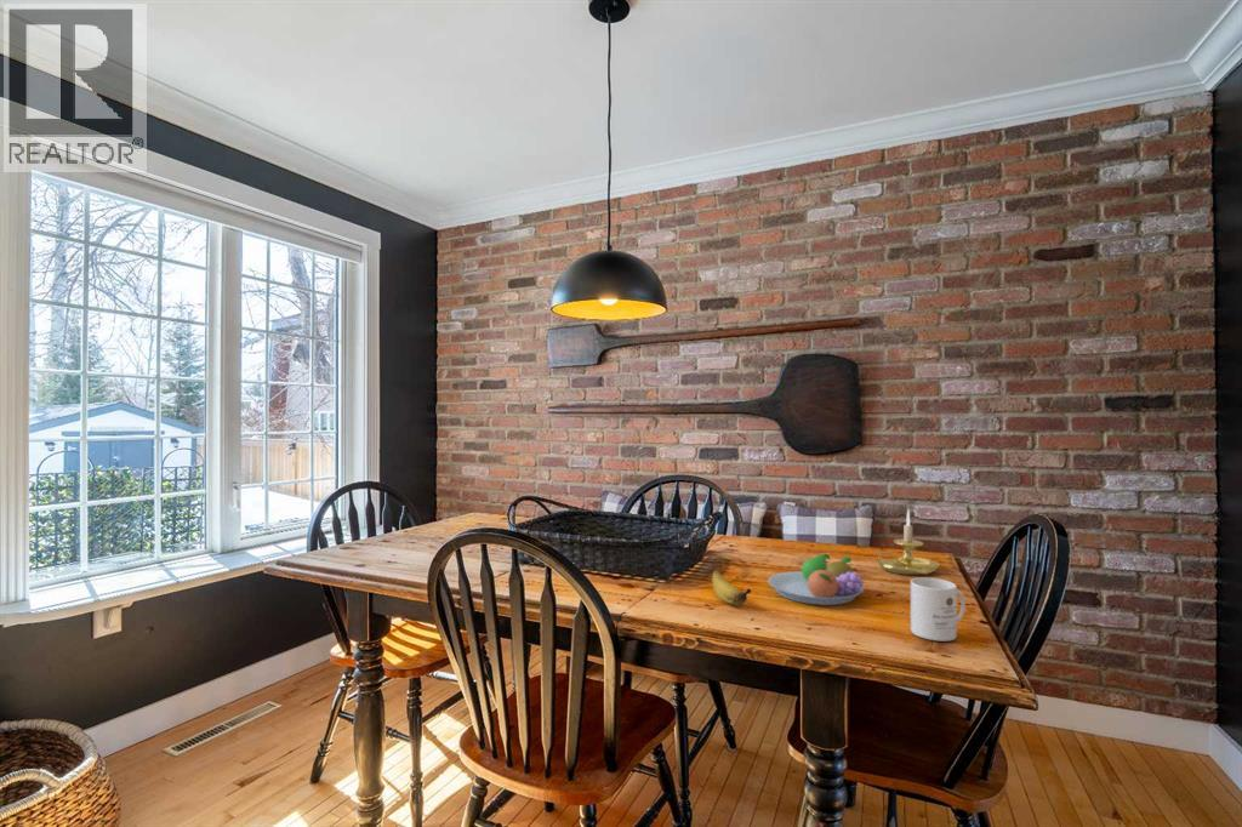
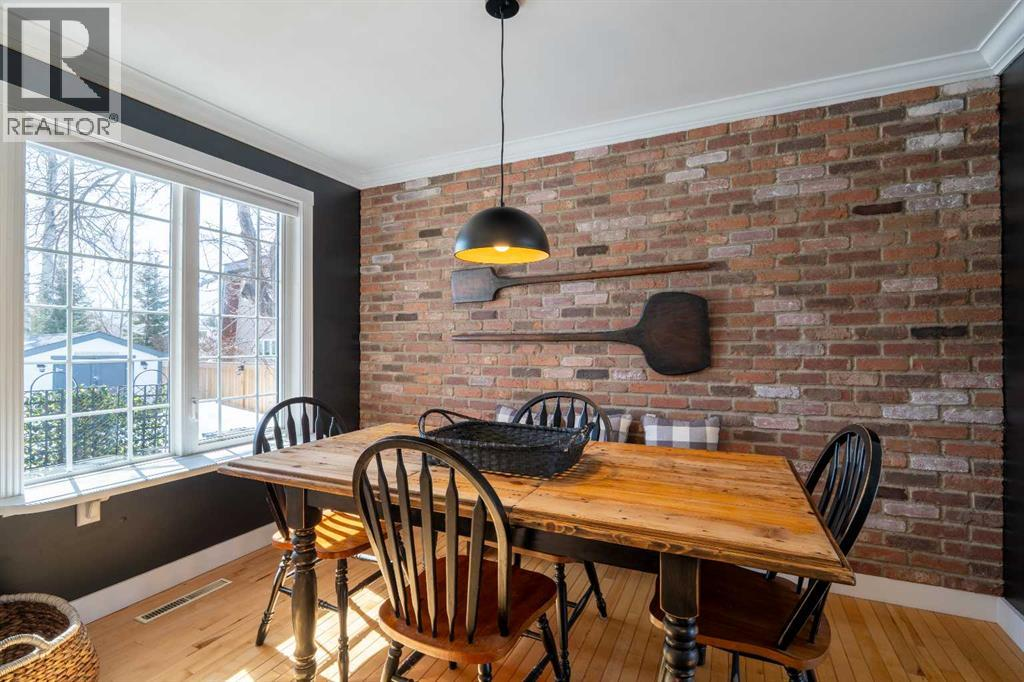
- candle holder [873,508,941,576]
- fruit bowl [767,553,866,606]
- mug [910,576,967,643]
- banana [711,568,752,606]
